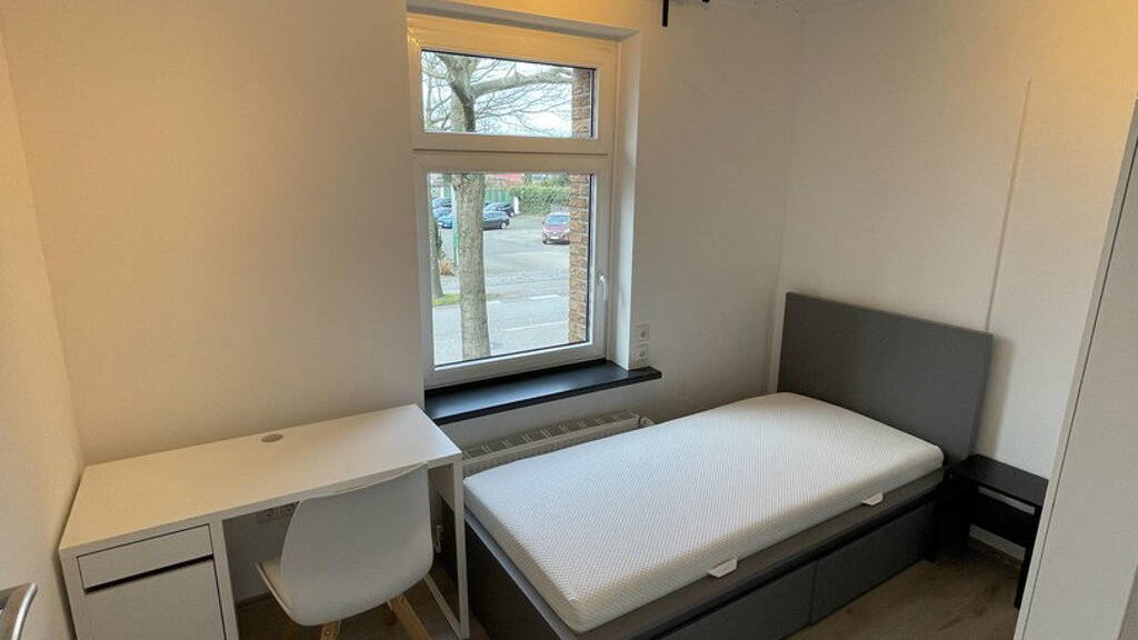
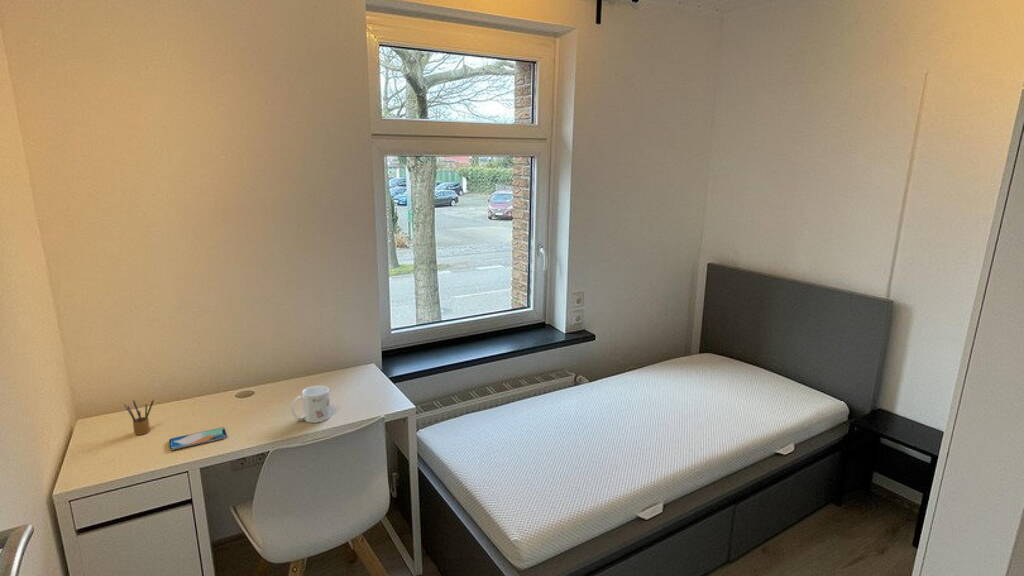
+ pencil box [123,398,155,436]
+ smartphone [168,427,228,451]
+ mug [290,385,331,424]
